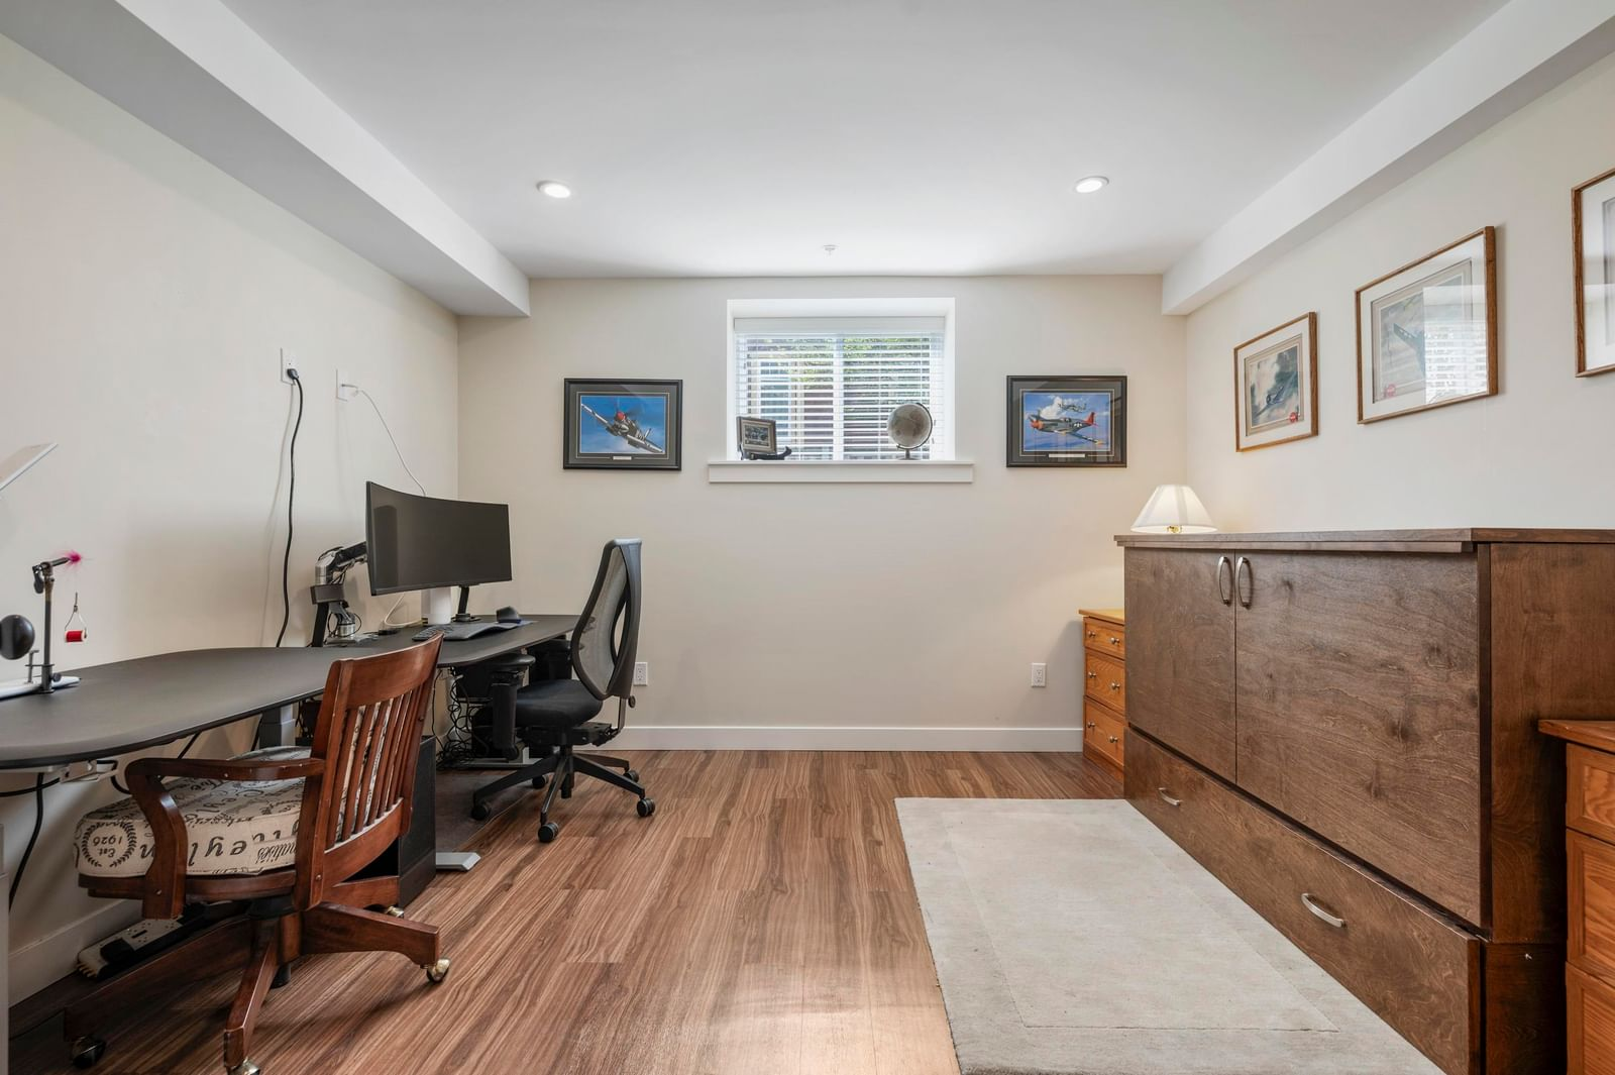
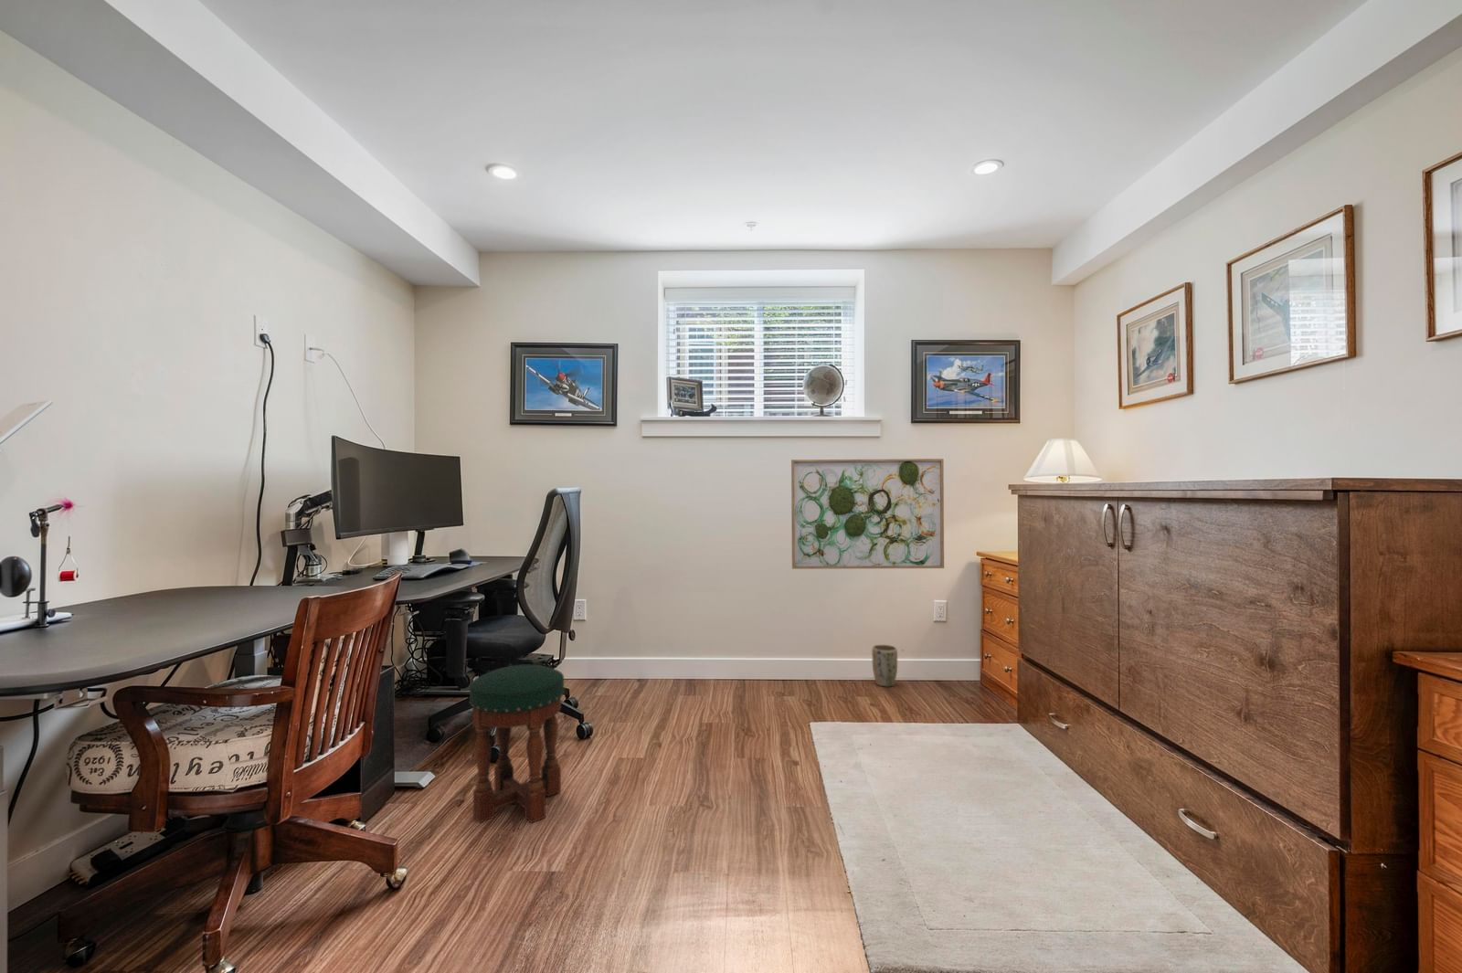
+ wall art [791,457,945,570]
+ plant pot [871,644,898,688]
+ stool [469,665,565,824]
